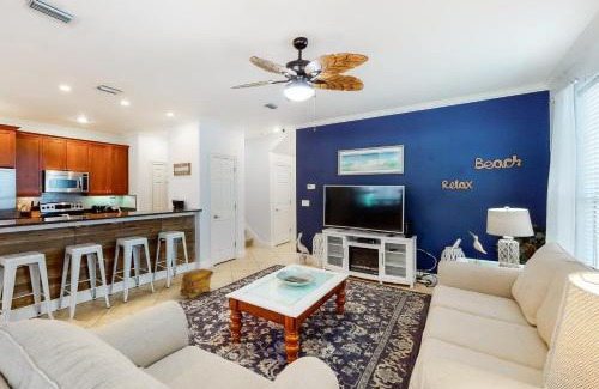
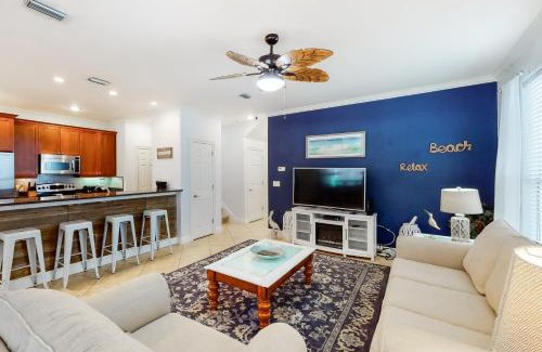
- backpack [179,268,214,299]
